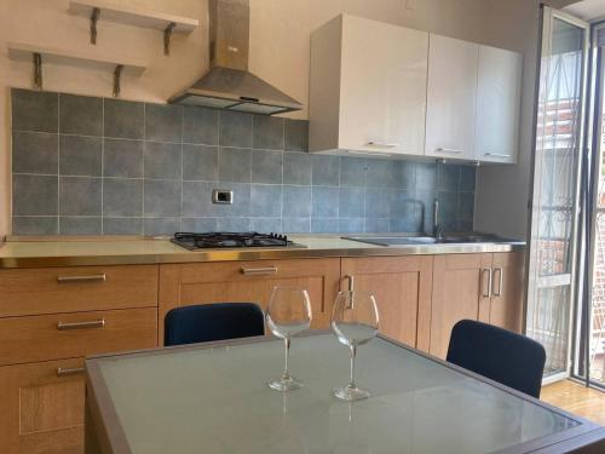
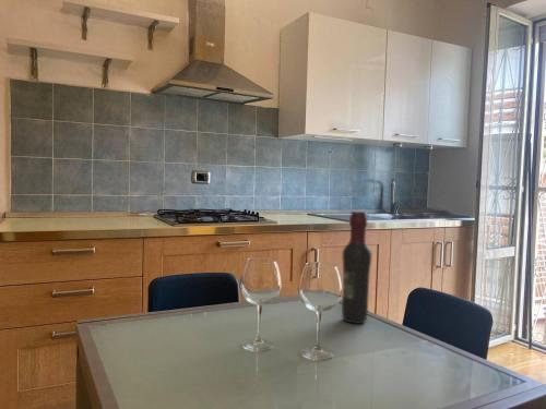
+ wine bottle [341,210,372,325]
